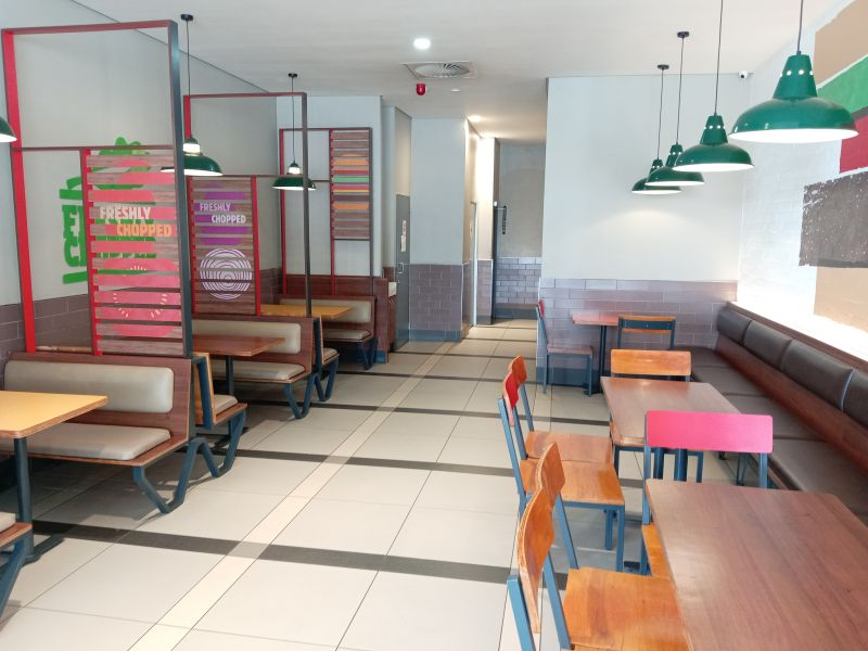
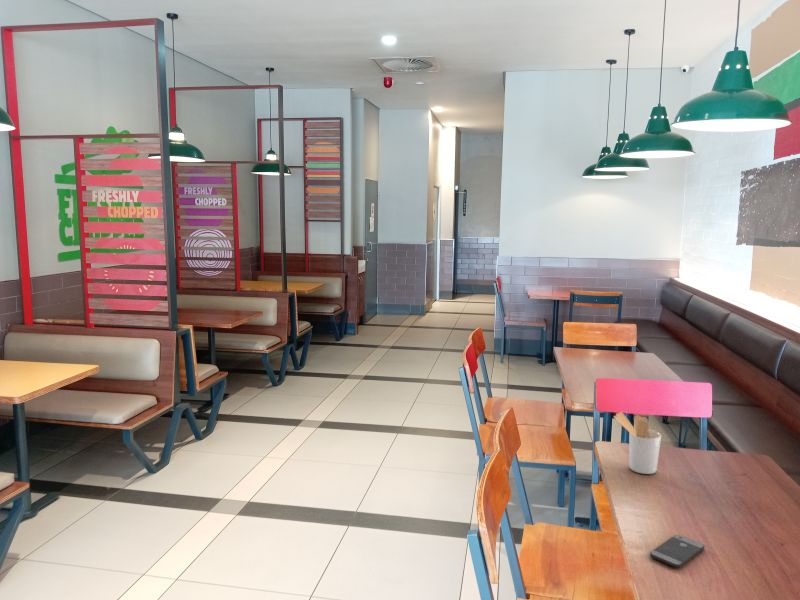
+ smartphone [649,534,705,569]
+ utensil holder [613,411,662,475]
